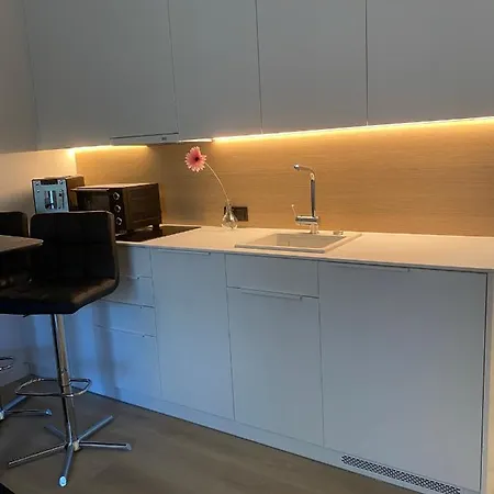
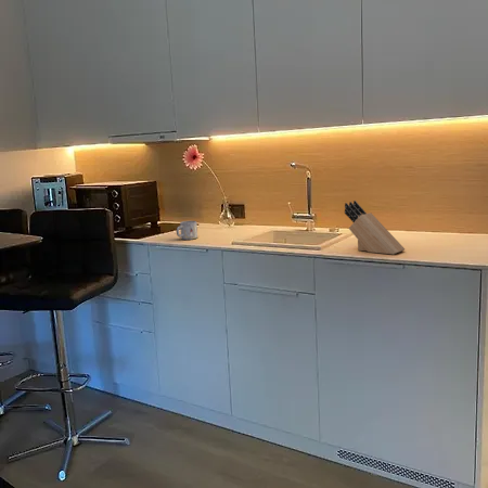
+ knife block [344,200,406,256]
+ mug [176,220,198,241]
